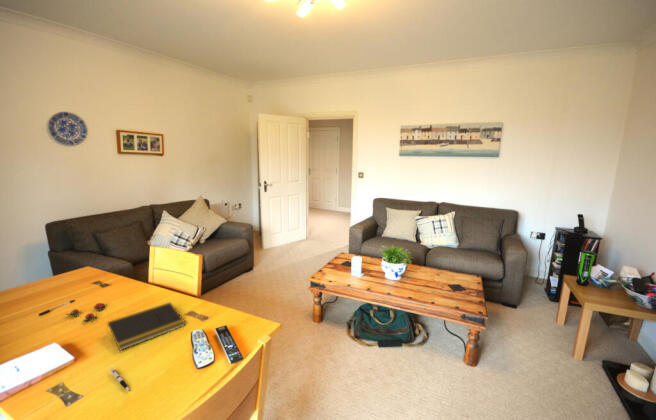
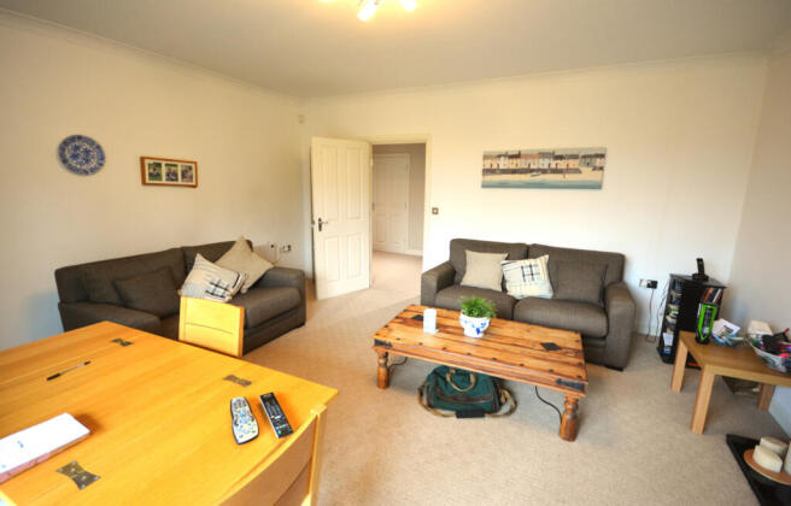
- notepad [106,301,187,351]
- pen [109,367,131,392]
- flower [65,302,108,323]
